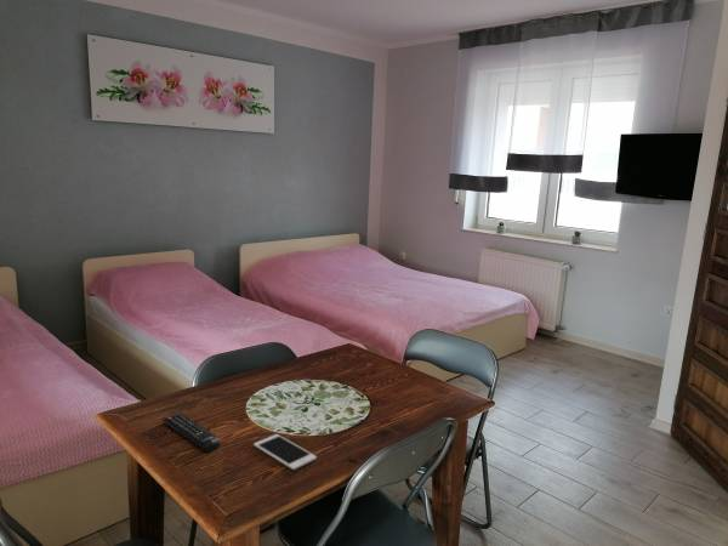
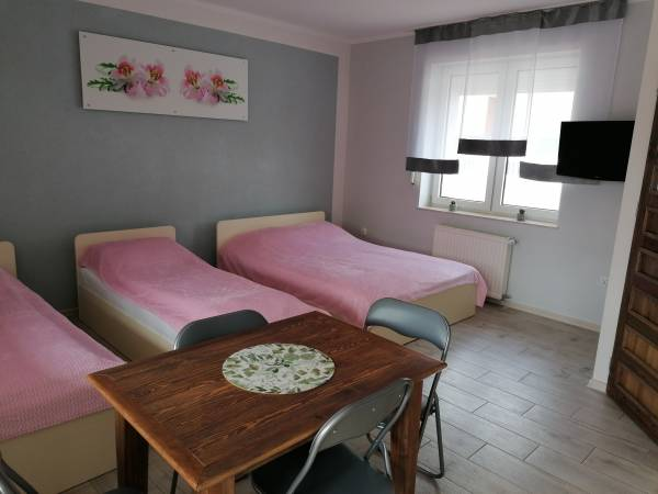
- cell phone [252,433,318,471]
- remote control [161,413,221,453]
